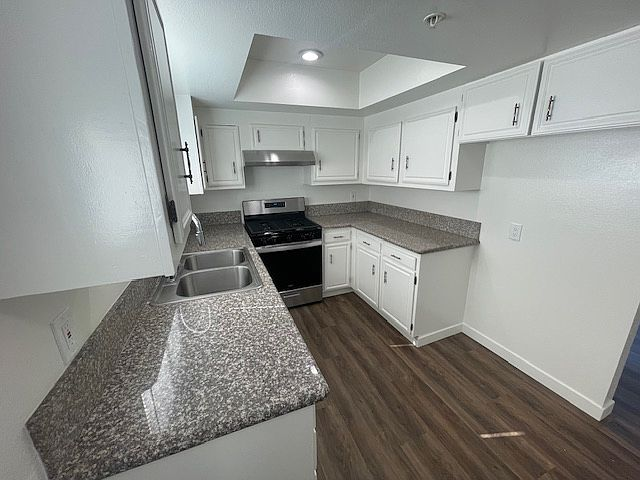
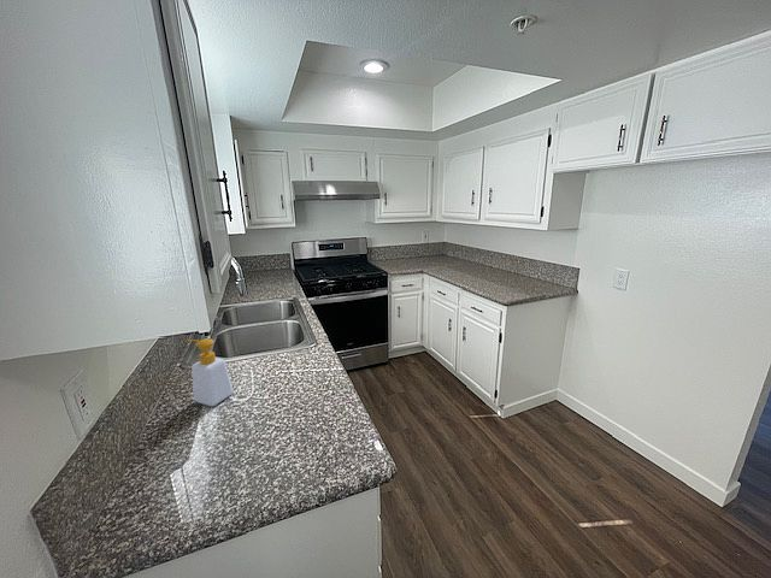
+ soap bottle [184,337,235,407]
